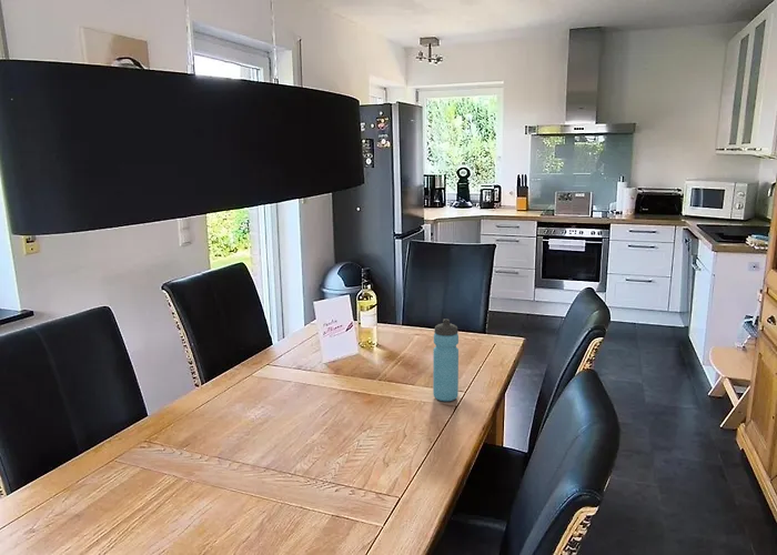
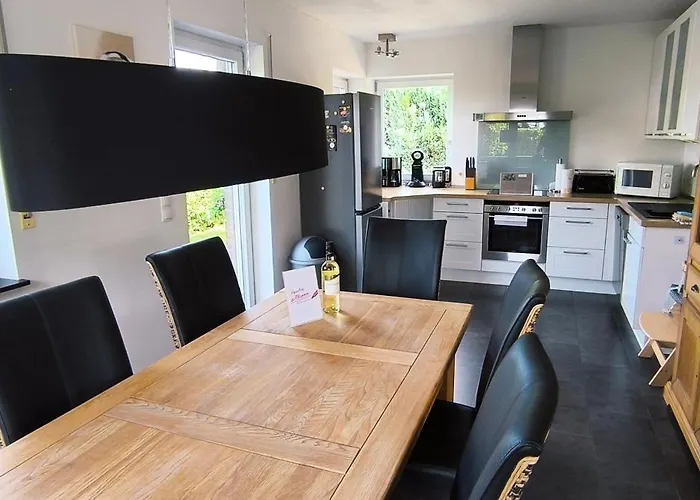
- water bottle [432,317,460,402]
